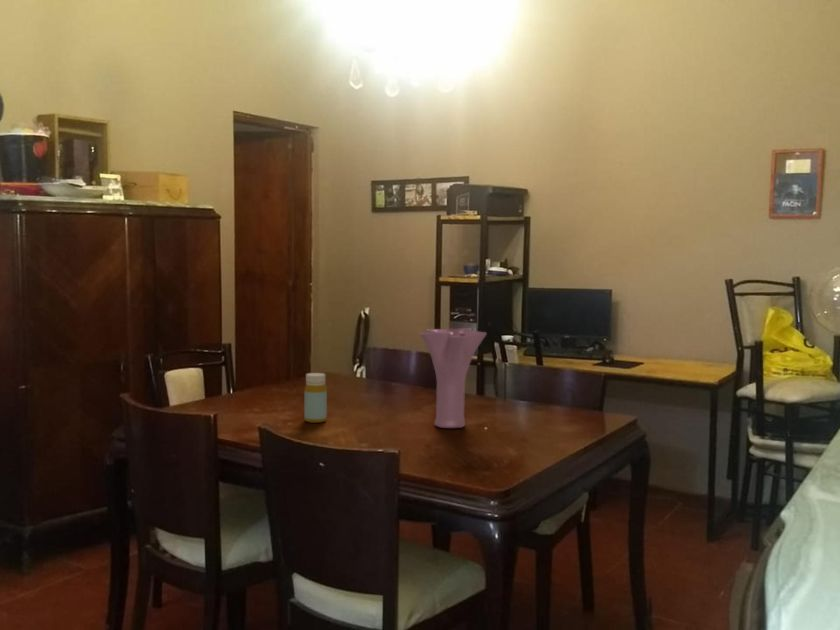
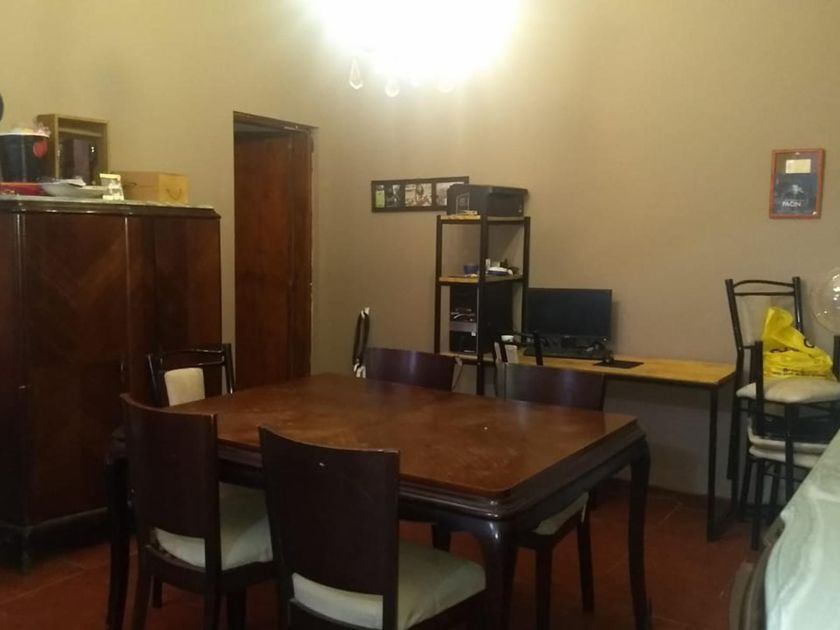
- bottle [303,372,328,424]
- vase [419,328,488,429]
